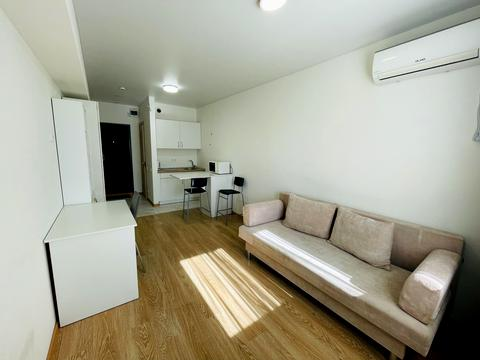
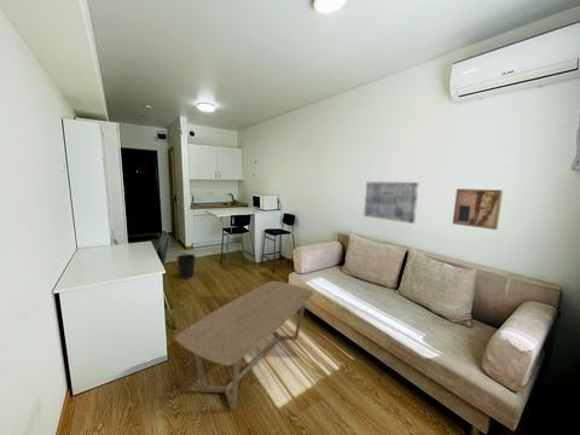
+ wall art [452,187,504,231]
+ wall art [362,181,420,225]
+ wastebasket [175,253,197,279]
+ coffee table [174,280,315,412]
